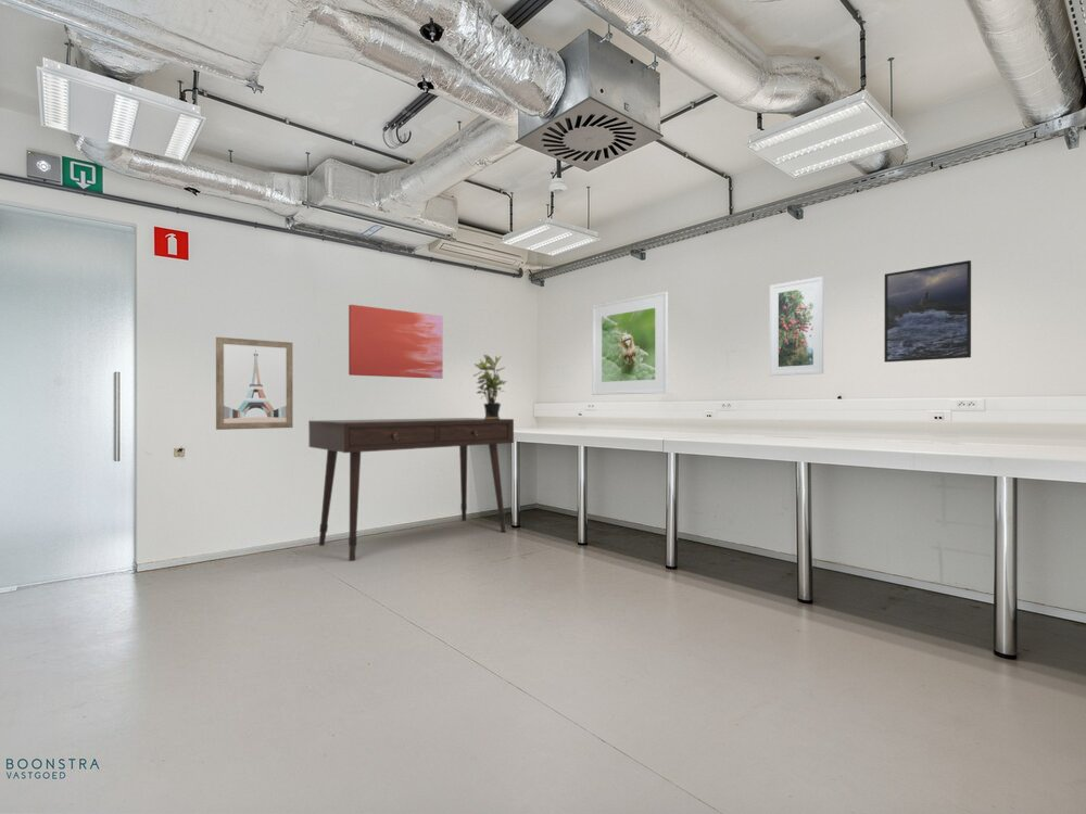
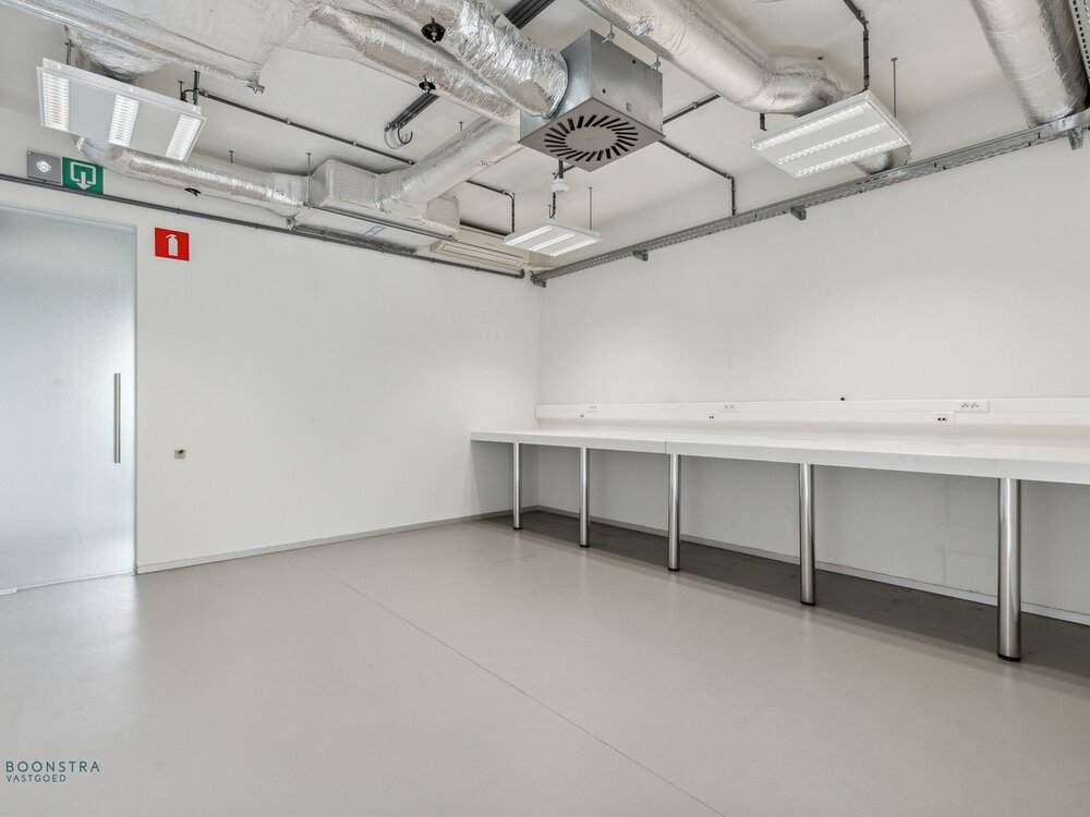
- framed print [769,276,824,377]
- potted plant [472,354,508,419]
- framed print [883,259,972,364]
- wall art [215,336,294,431]
- wall art [348,304,444,380]
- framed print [591,291,669,396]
- desk [307,417,515,562]
